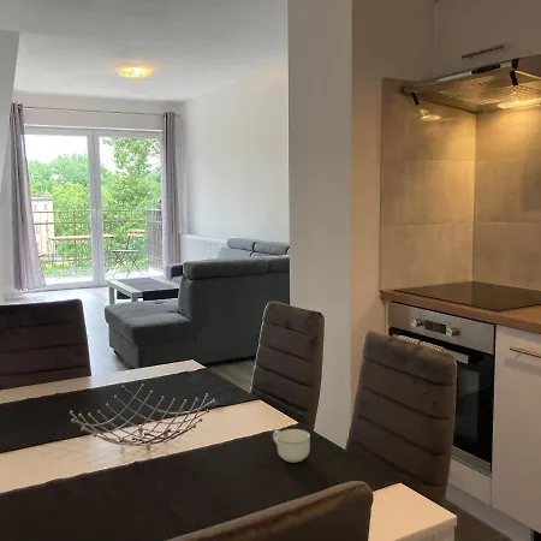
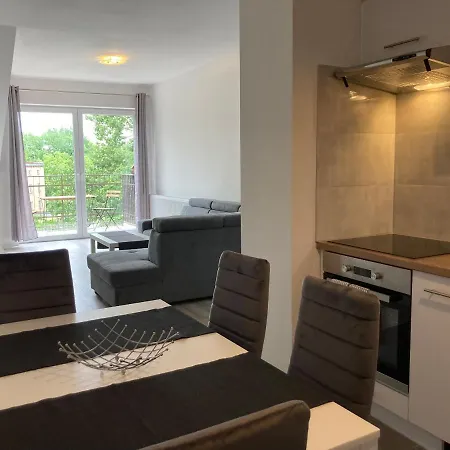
- cup [272,428,311,464]
